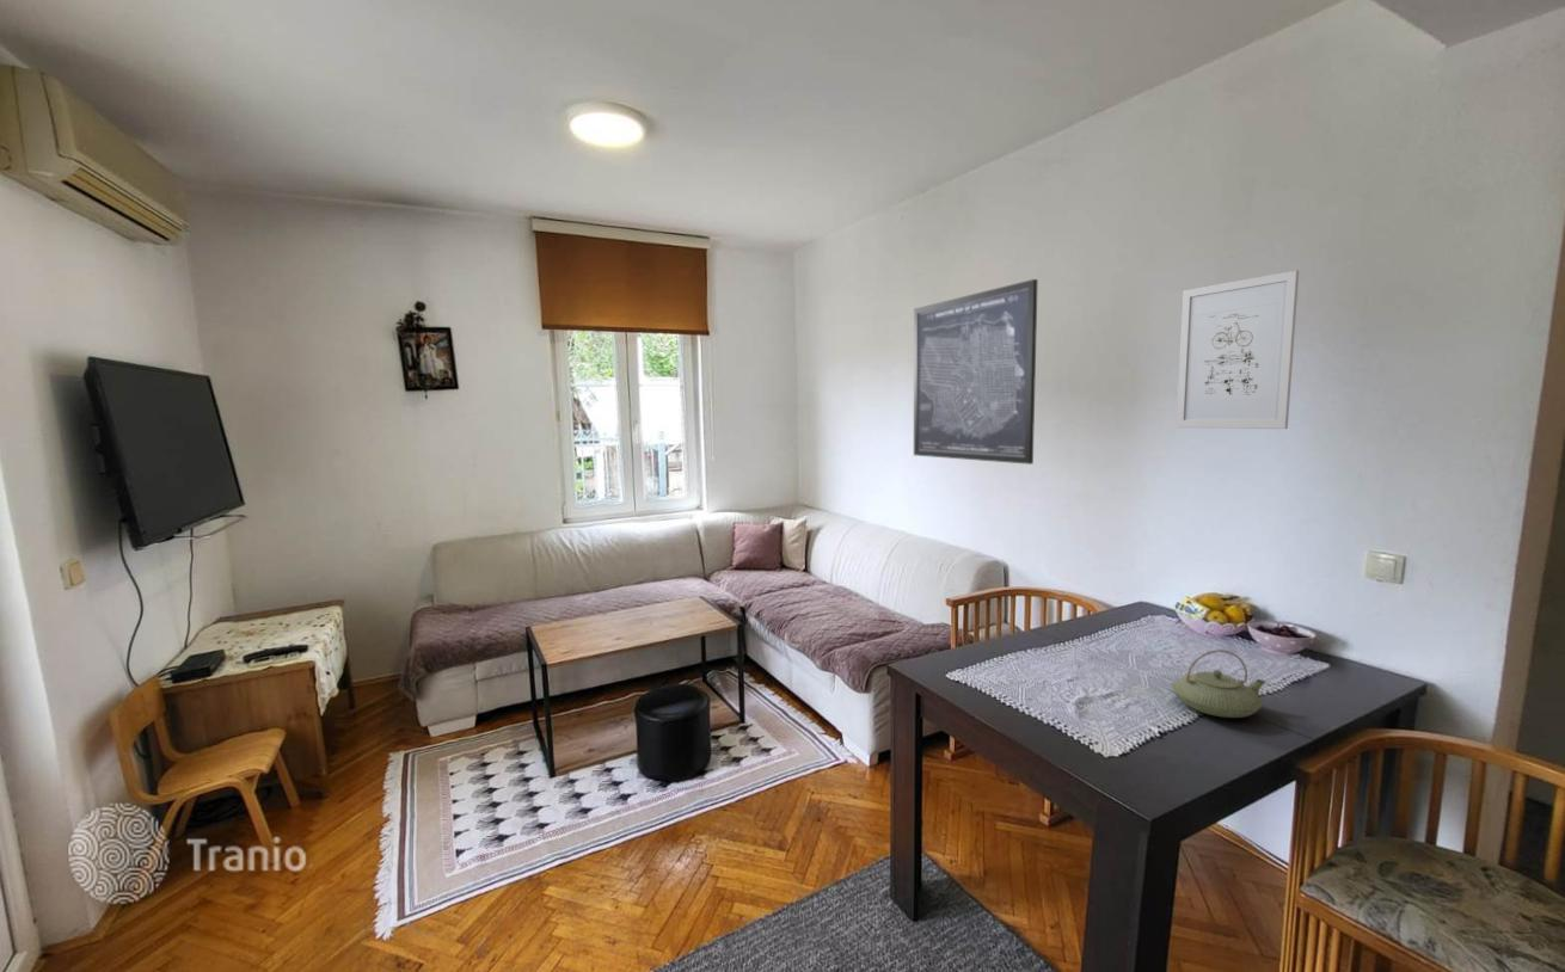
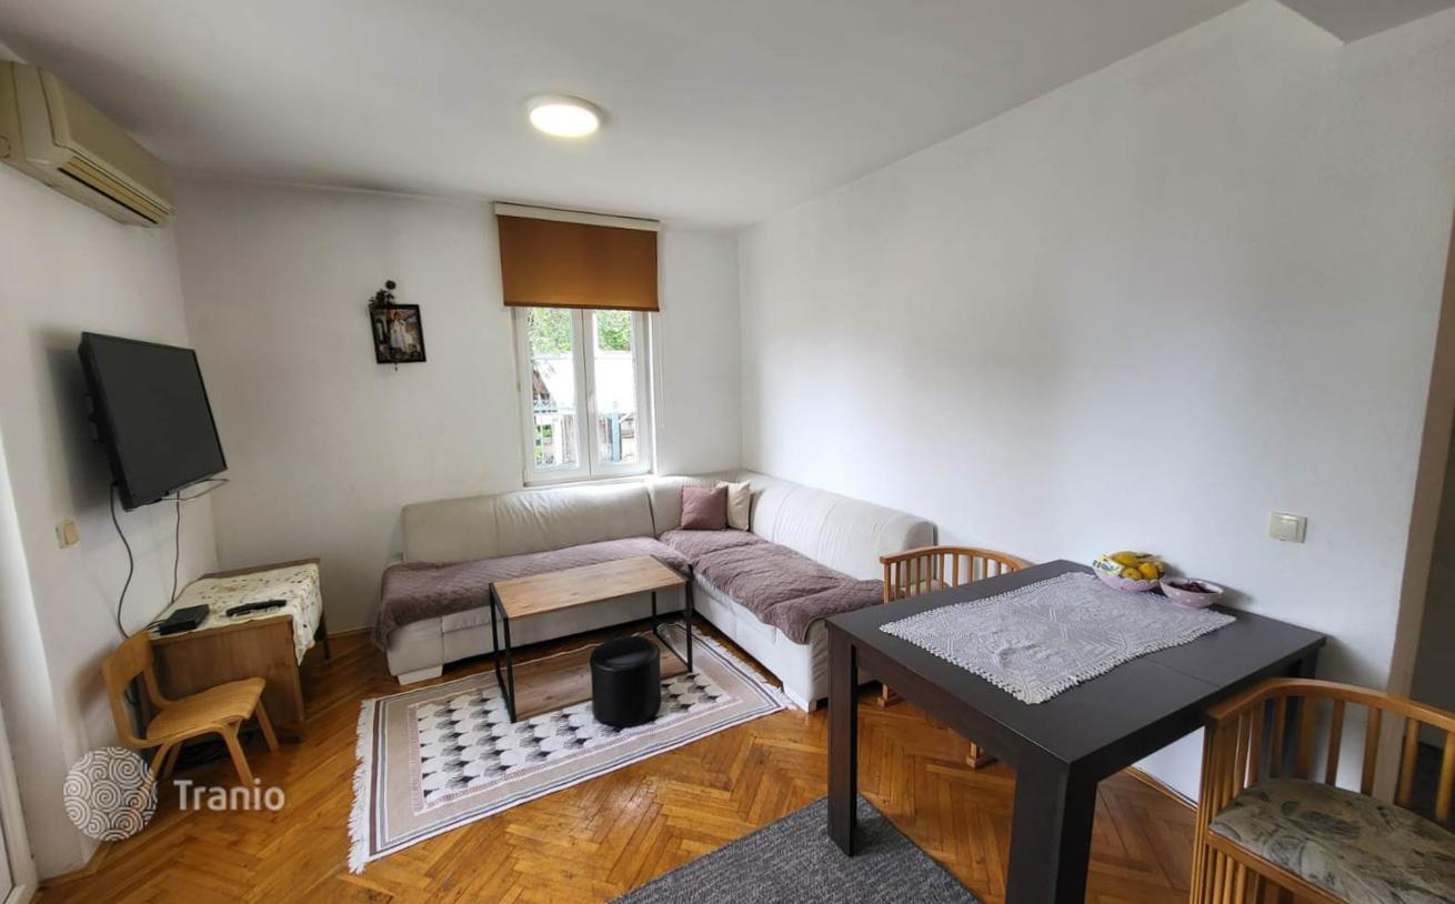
- wall art [913,278,1039,466]
- wall art [1174,269,1300,430]
- teapot [1171,650,1268,719]
